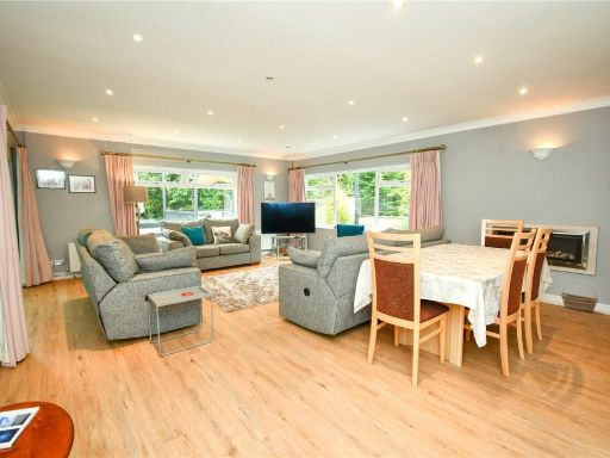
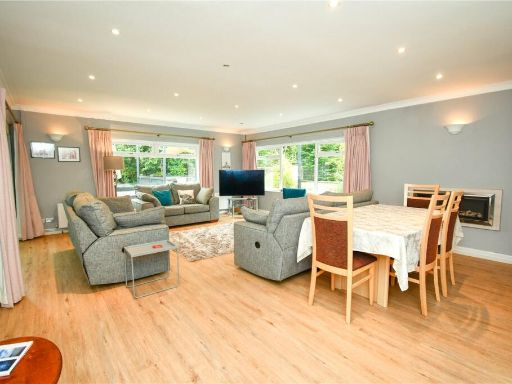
- basket [560,281,599,314]
